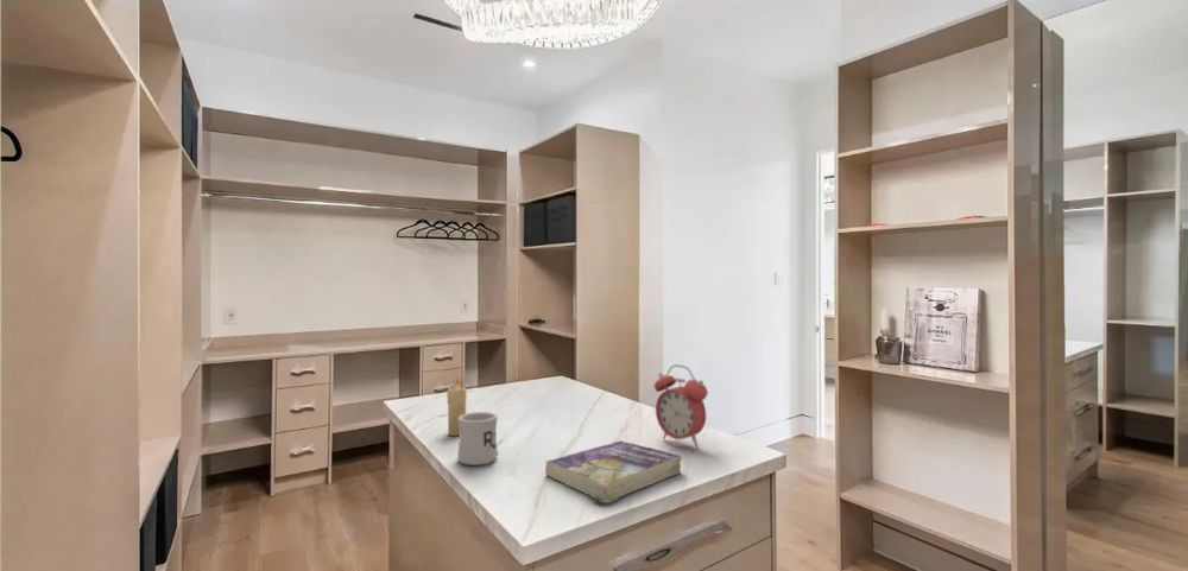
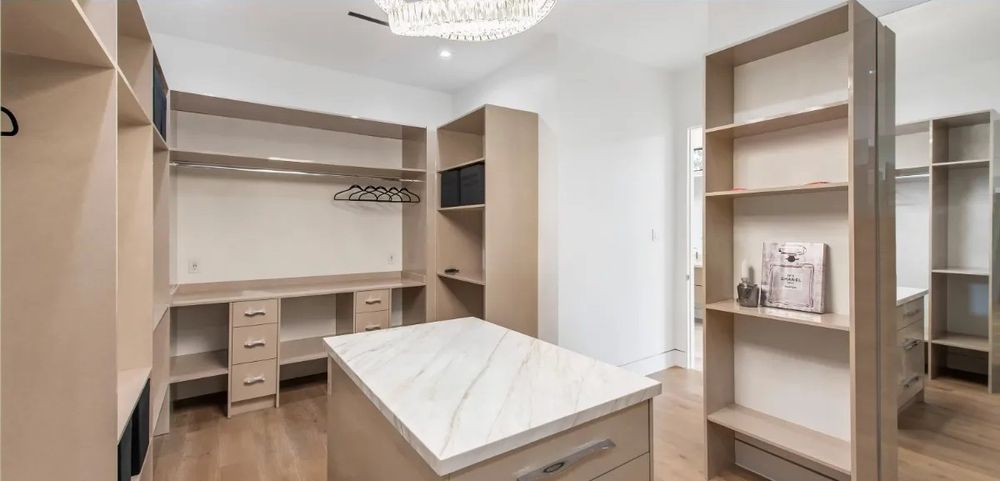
- candle [446,376,468,437]
- mug [456,411,499,467]
- alarm clock [653,363,709,451]
- book [544,439,682,505]
